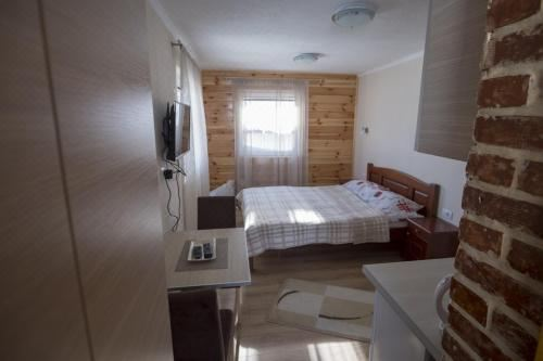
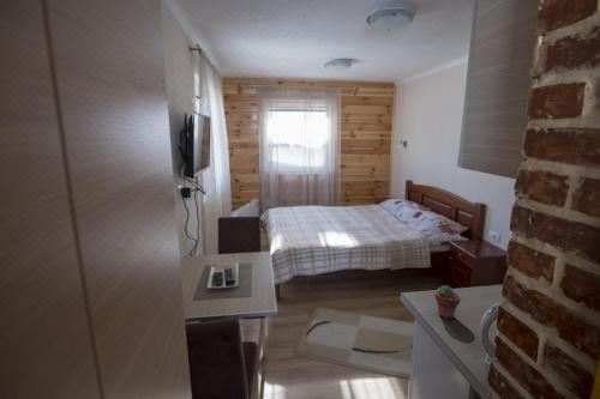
+ potted succulent [433,284,462,320]
